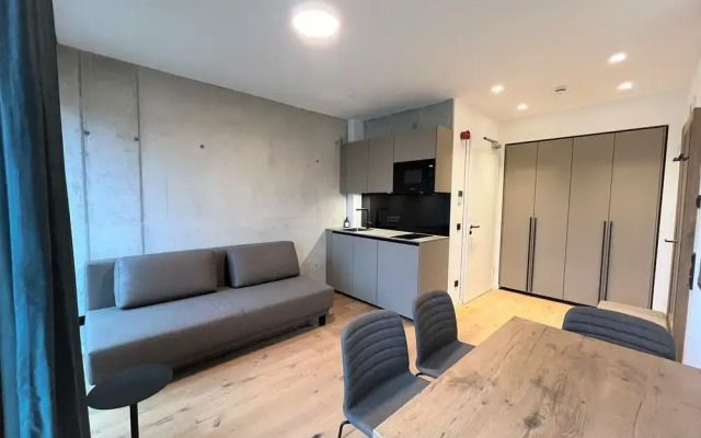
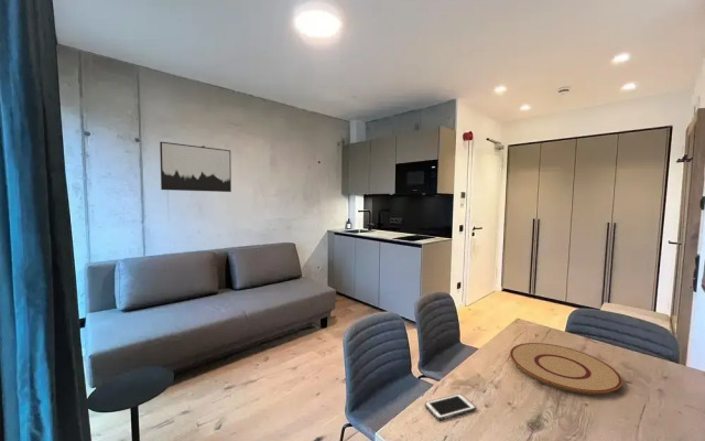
+ cell phone [424,392,477,421]
+ plate [509,342,623,396]
+ wall art [159,141,232,193]
